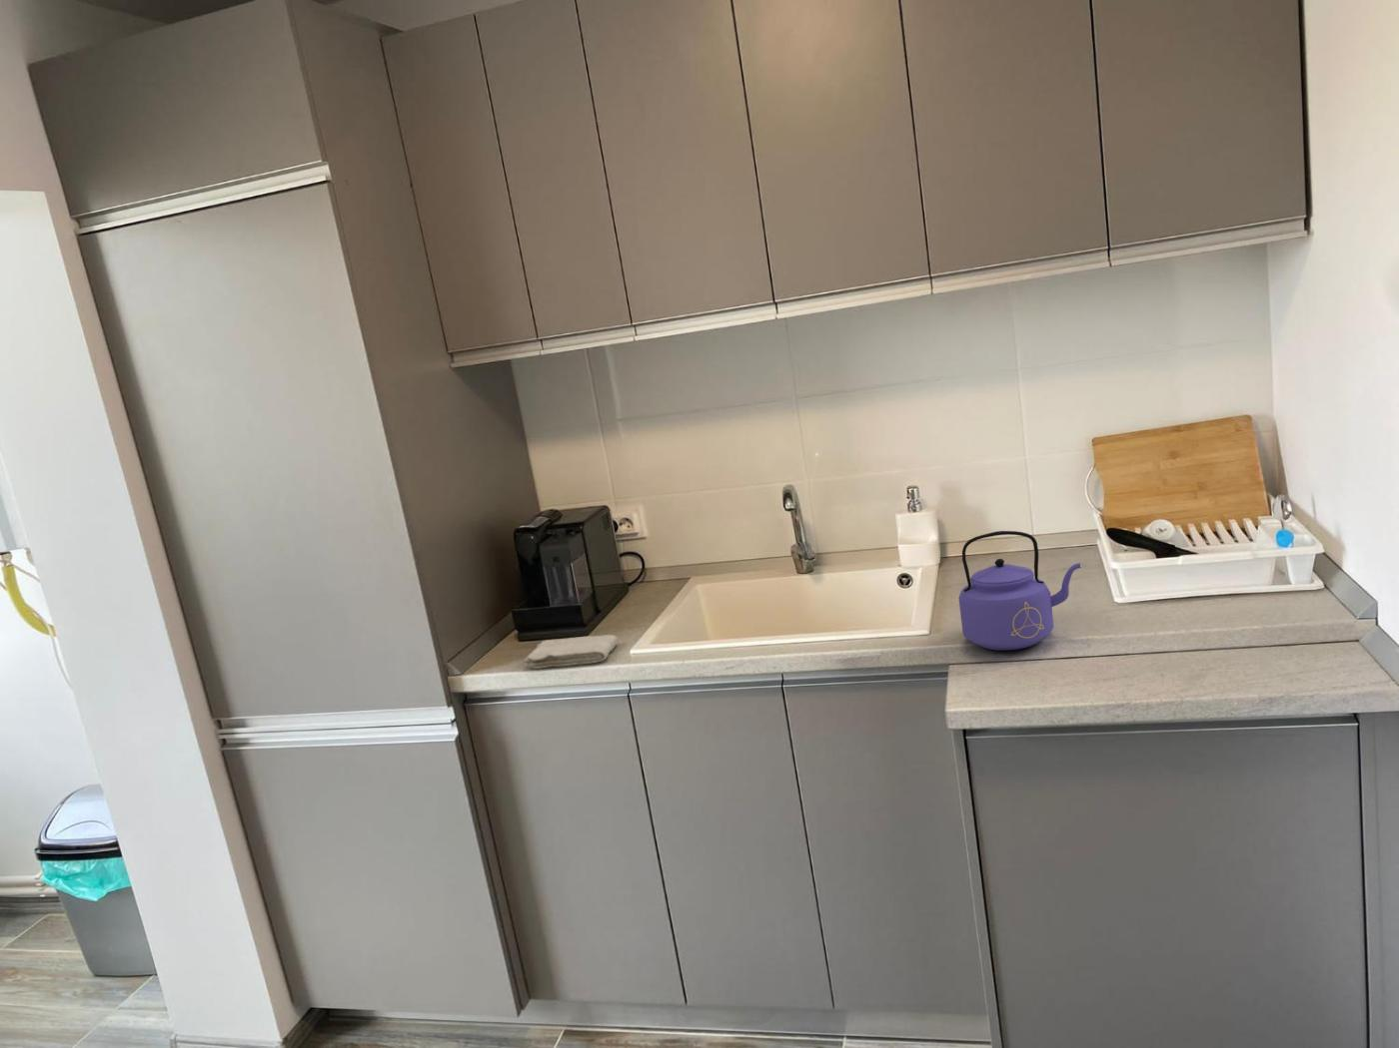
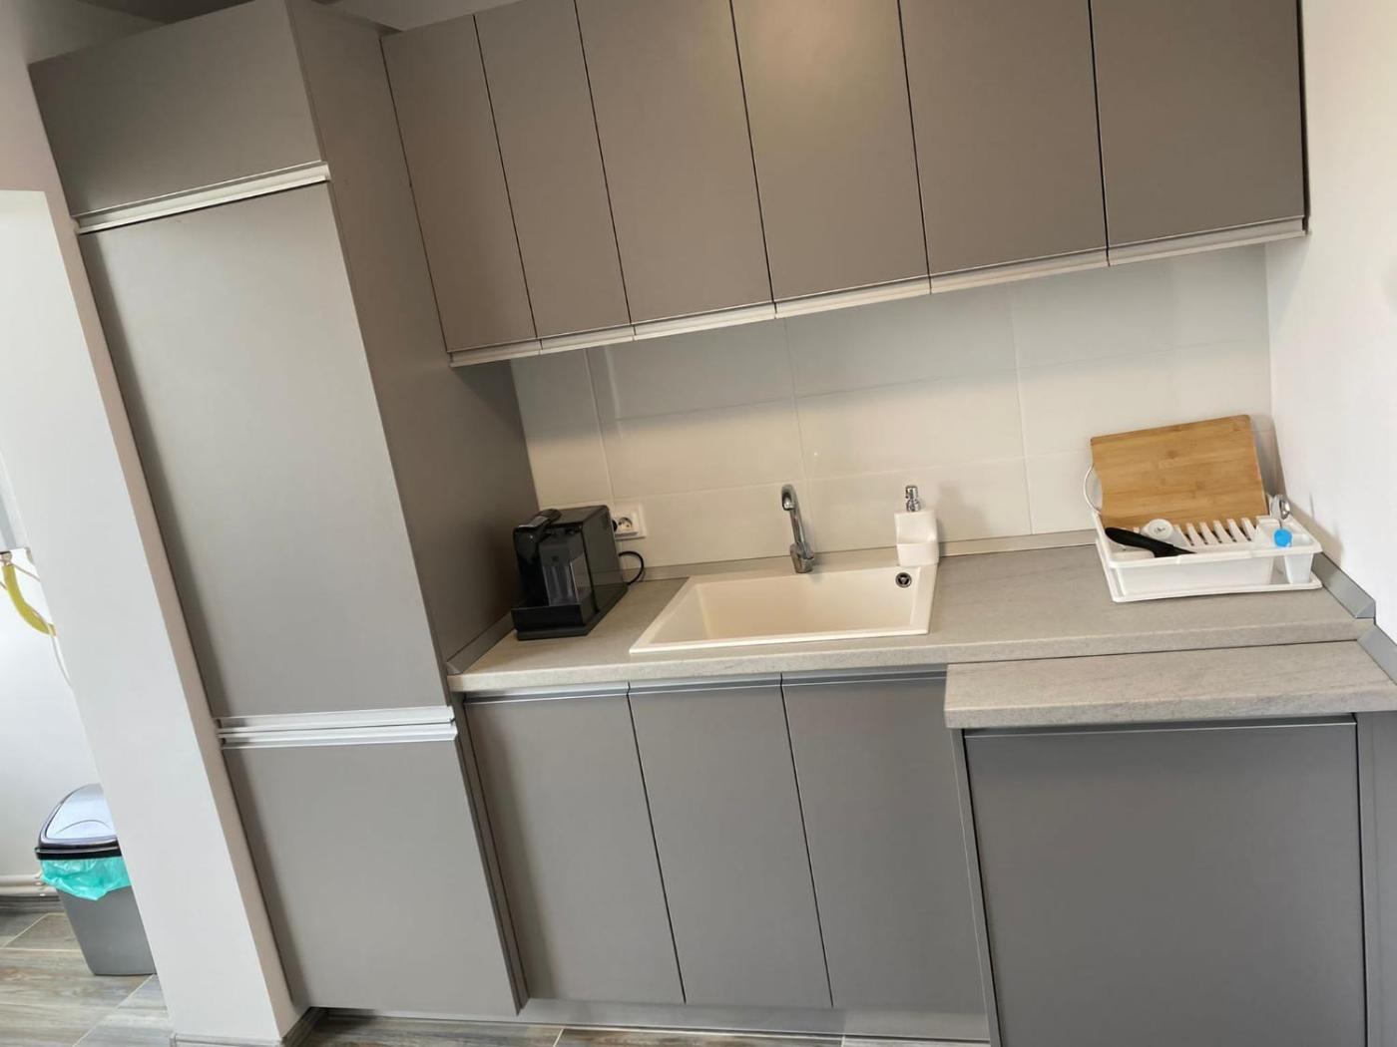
- washcloth [523,634,619,669]
- kettle [957,530,1082,651]
